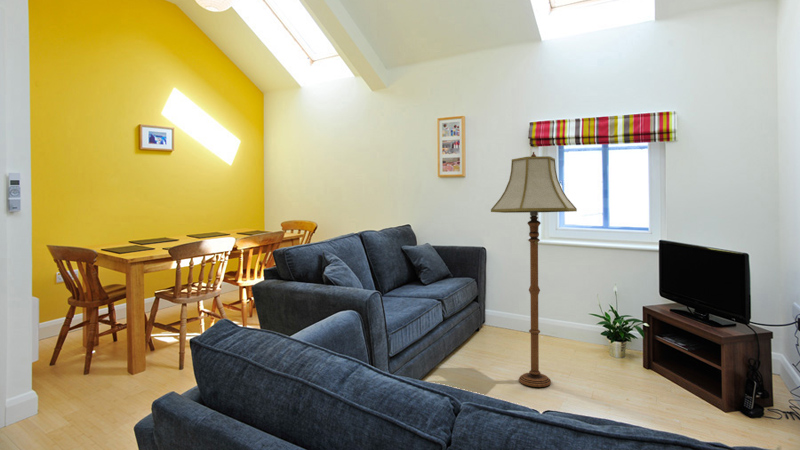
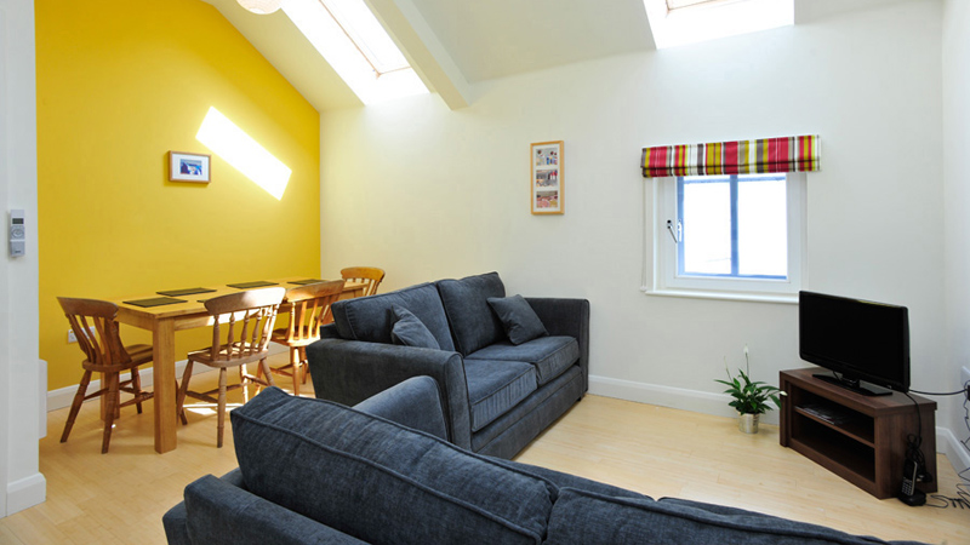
- floor lamp [490,151,578,388]
